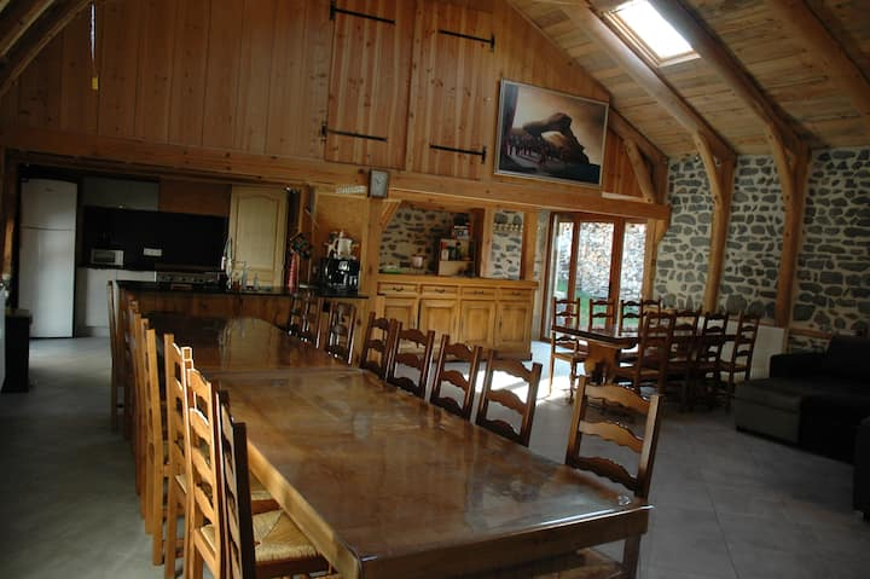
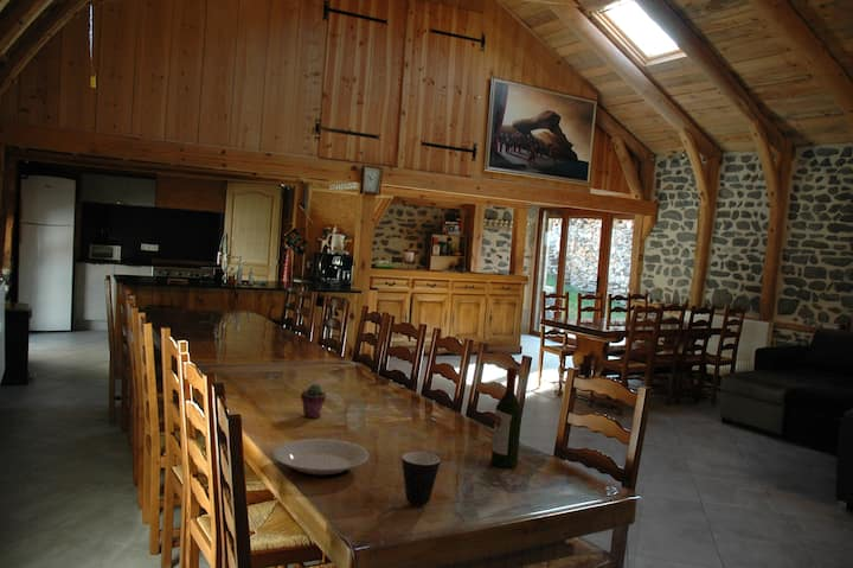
+ potted succulent [300,383,327,420]
+ mug [400,451,441,508]
+ plate [271,438,370,479]
+ wine bottle [490,366,522,468]
